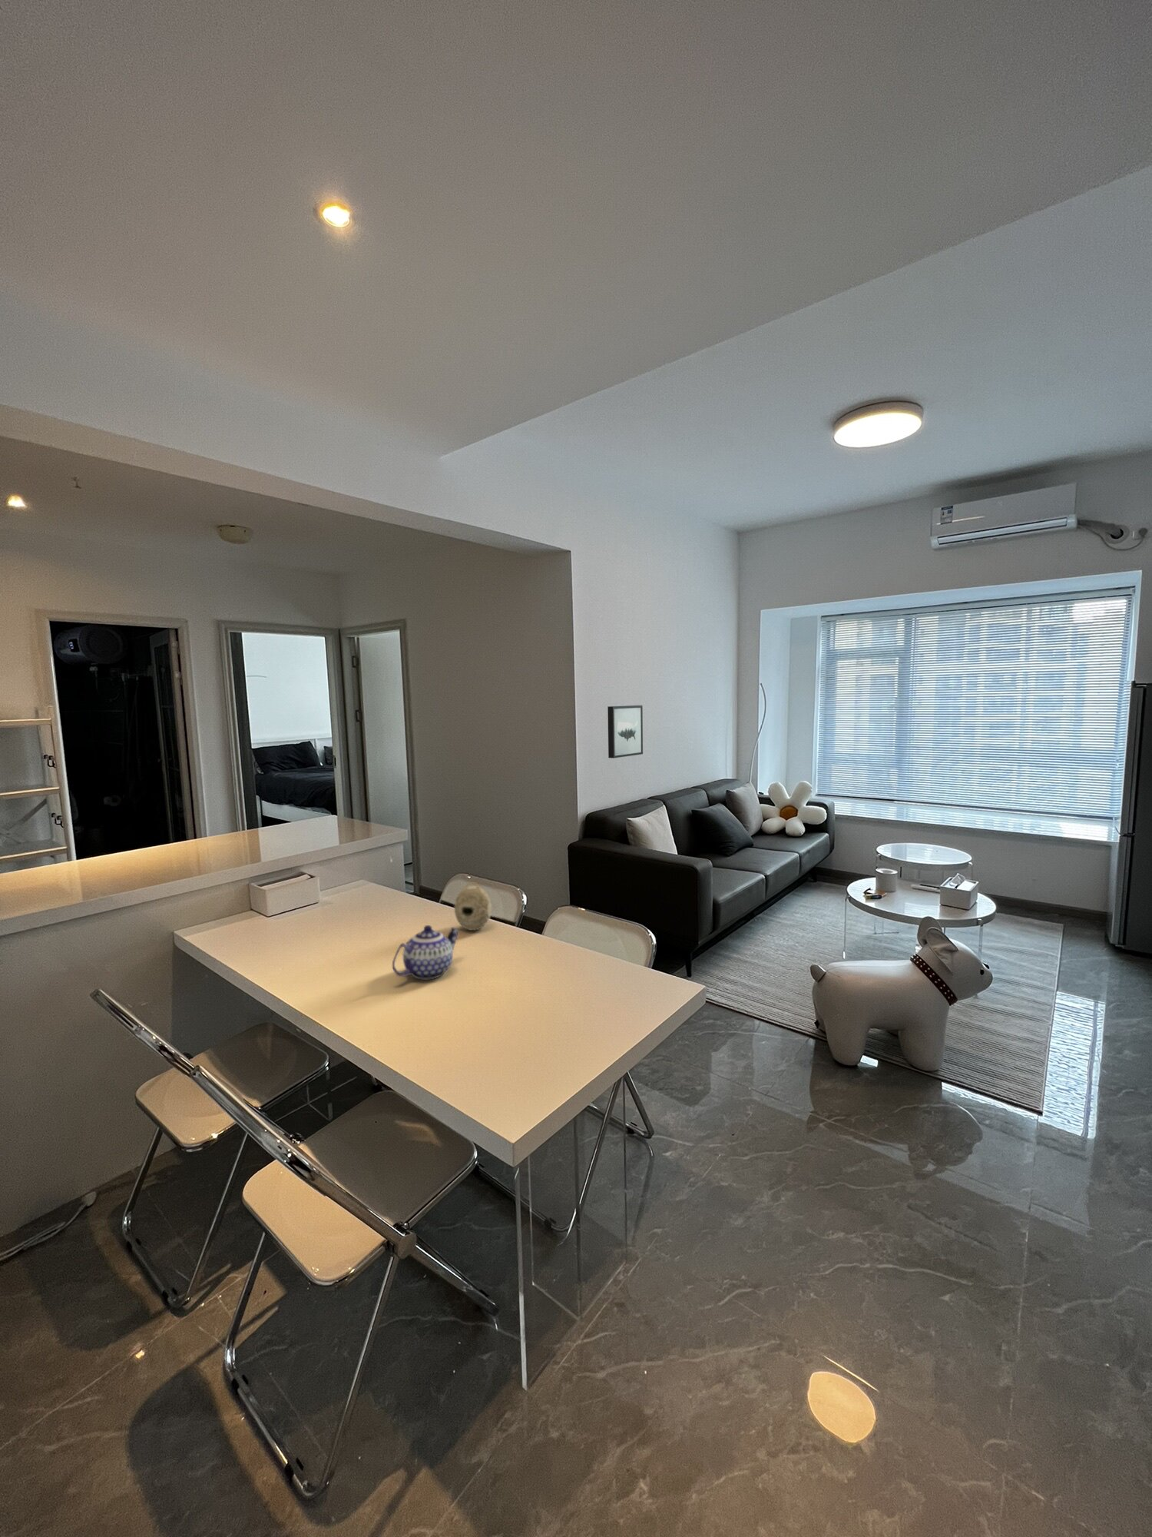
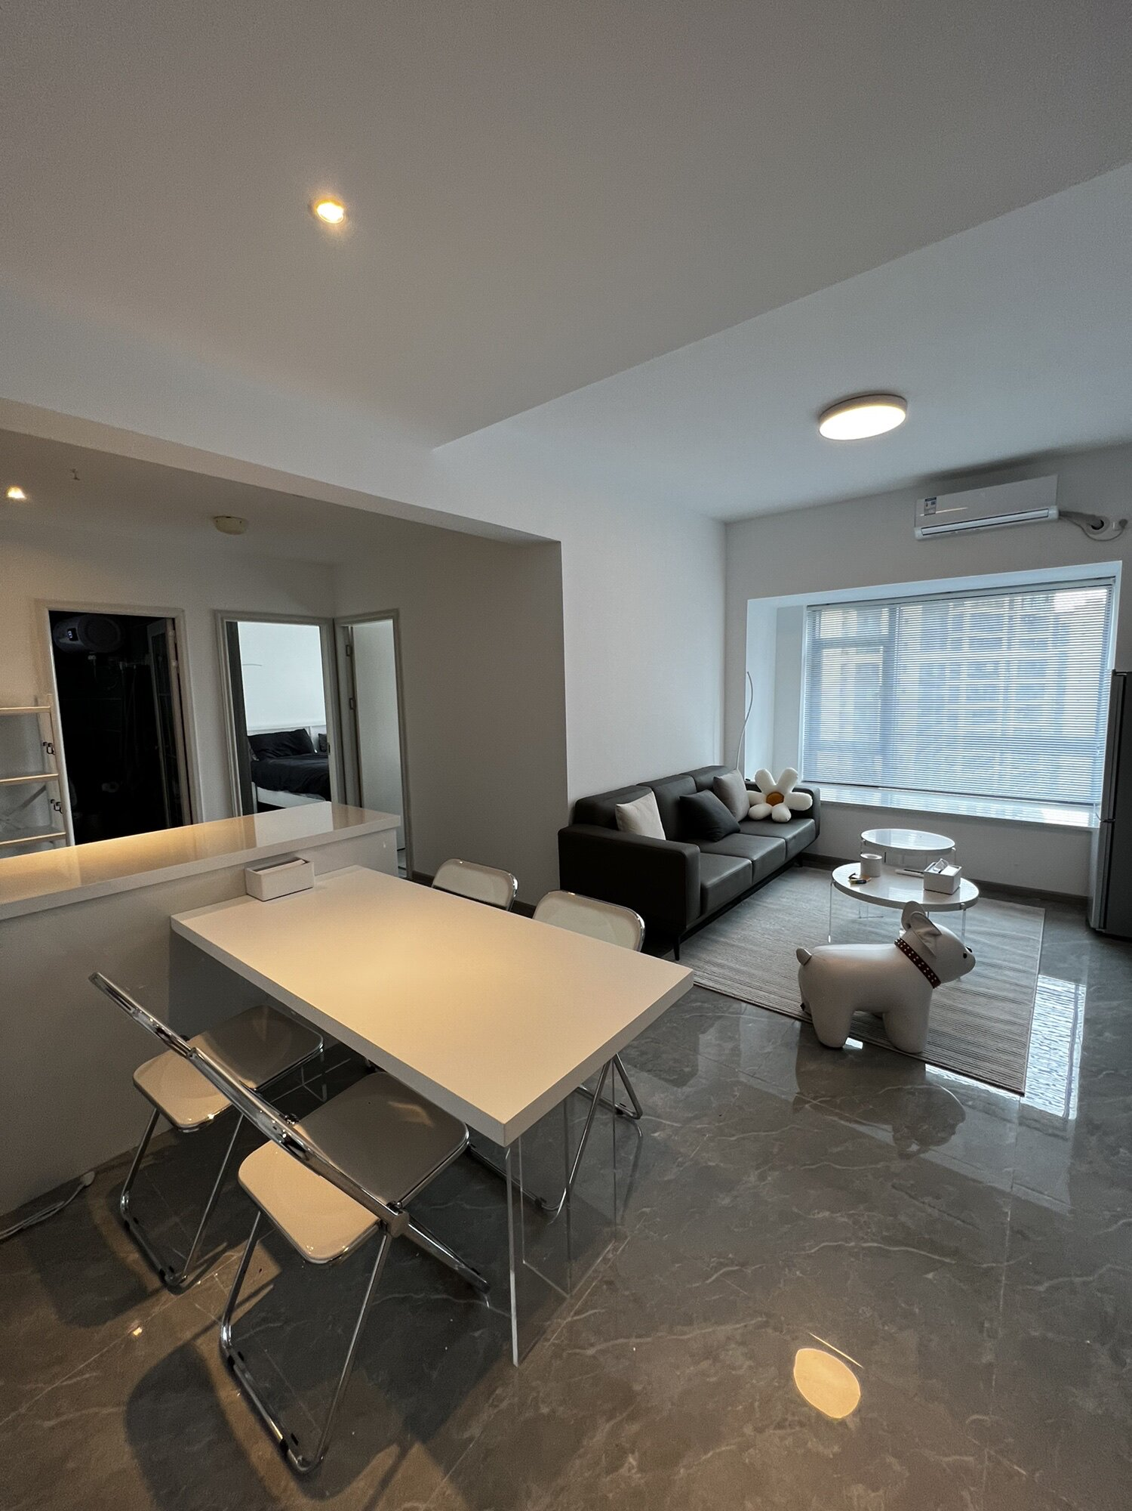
- decorative ball [454,881,493,932]
- teapot [392,925,460,980]
- wall art [606,704,644,759]
